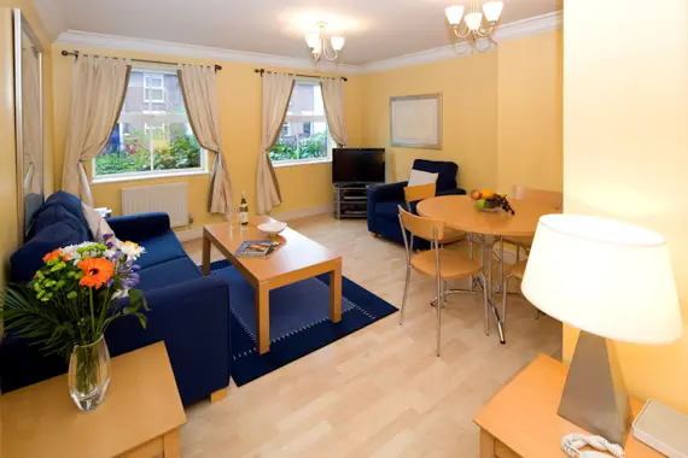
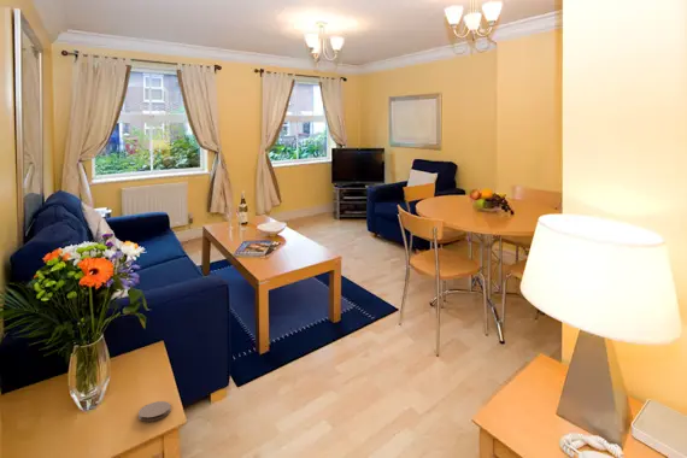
+ coaster [137,400,172,423]
